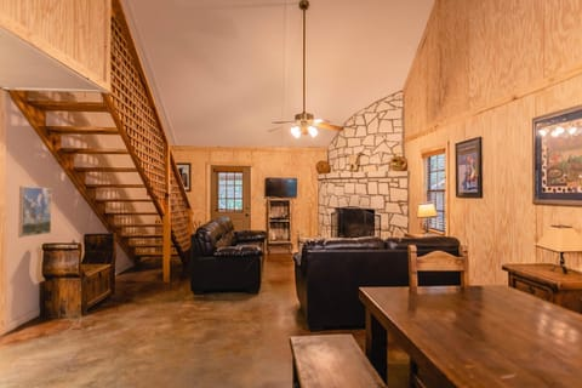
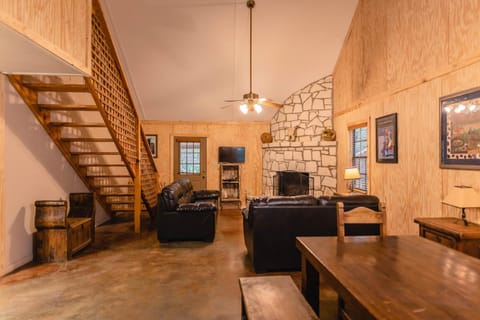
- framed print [17,186,53,239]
